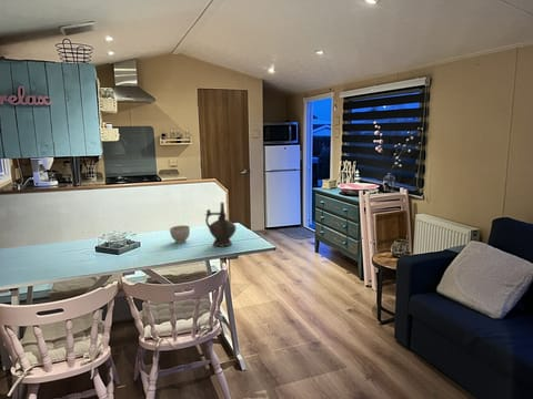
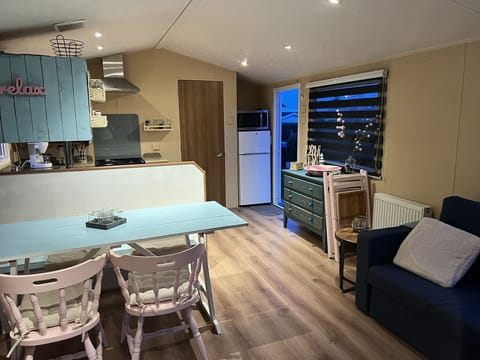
- ceremonial vessel [204,202,238,247]
- bowl [169,224,191,244]
